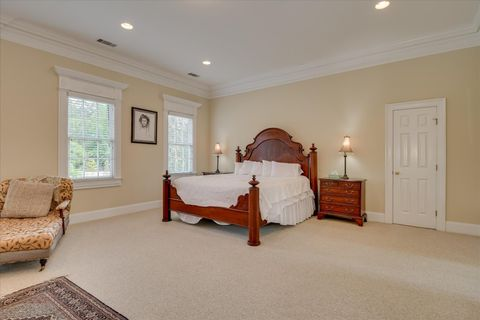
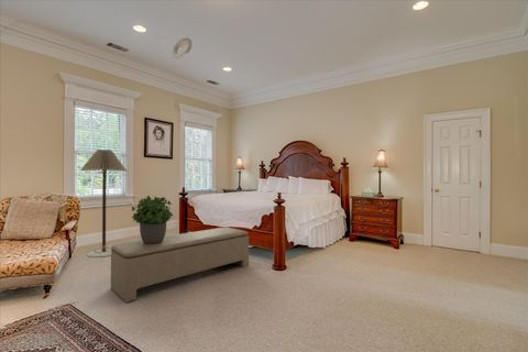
+ floor lamp [79,148,129,258]
+ bench [110,227,250,302]
+ potted plant [131,195,174,244]
+ ceiling light [172,37,193,59]
